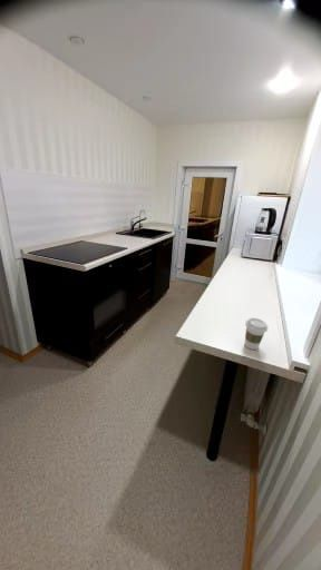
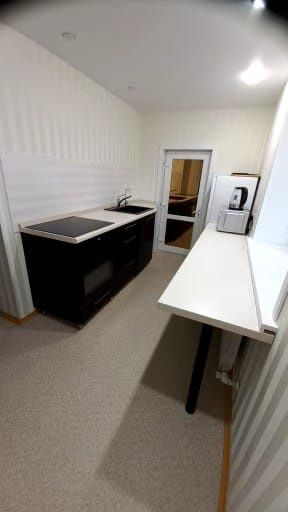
- coffee cup [243,317,269,351]
